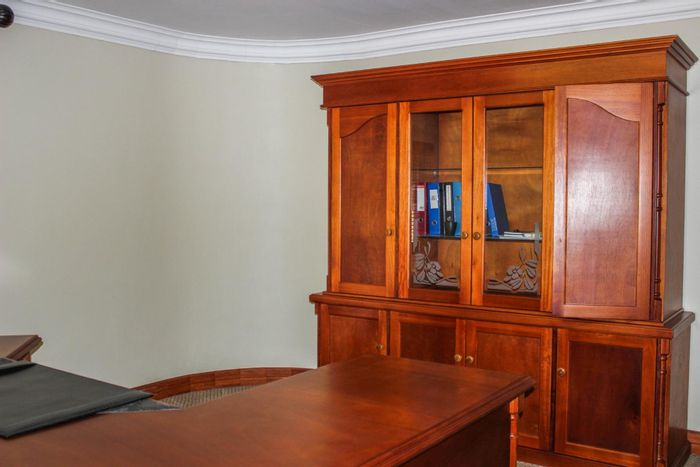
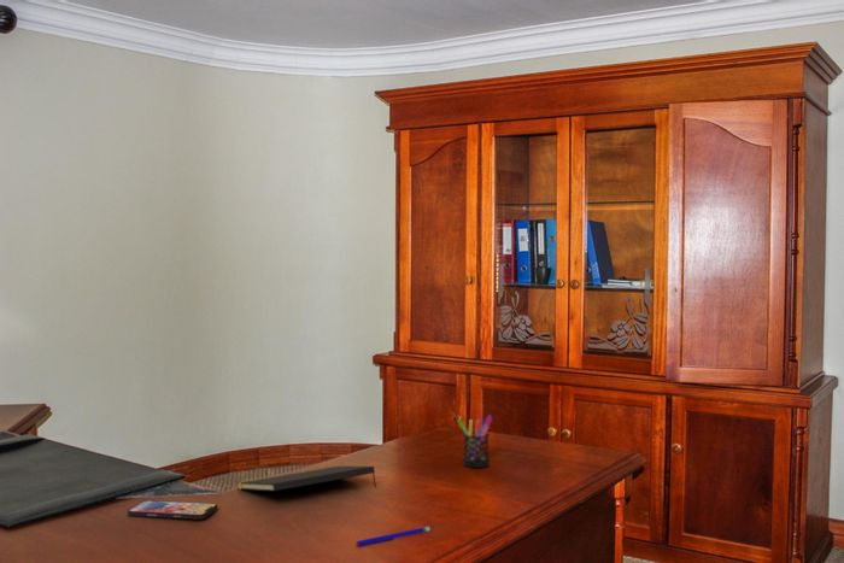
+ pen holder [456,409,494,469]
+ notepad [235,464,377,492]
+ smartphone [127,499,218,521]
+ pen [354,526,433,547]
